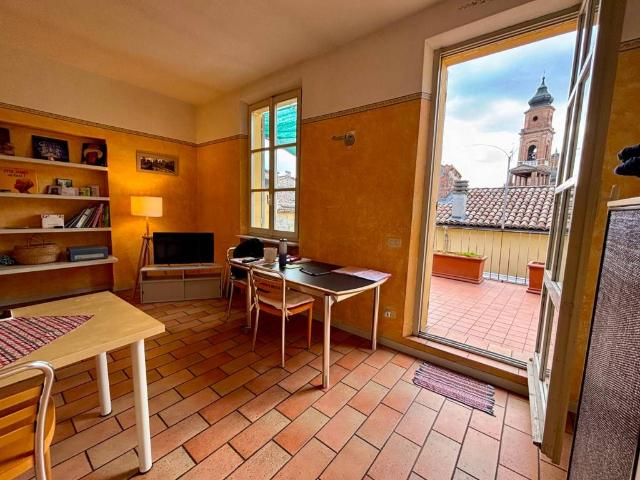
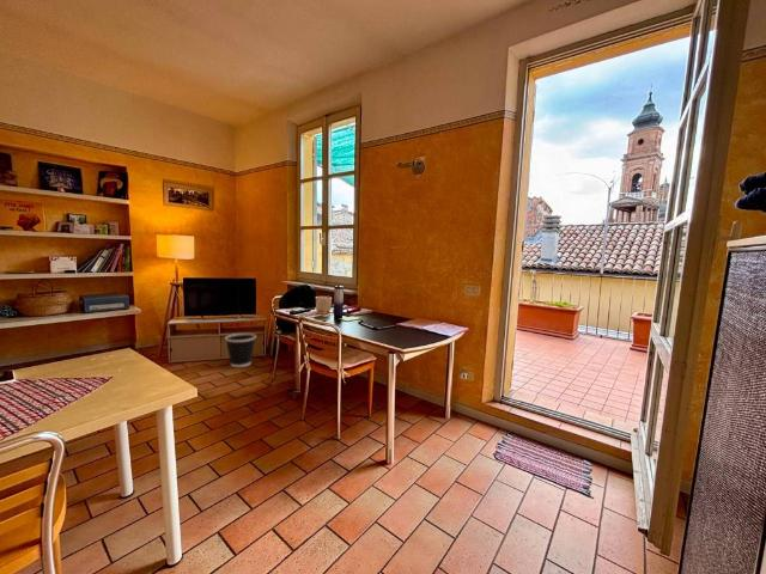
+ wastebasket [224,332,257,368]
